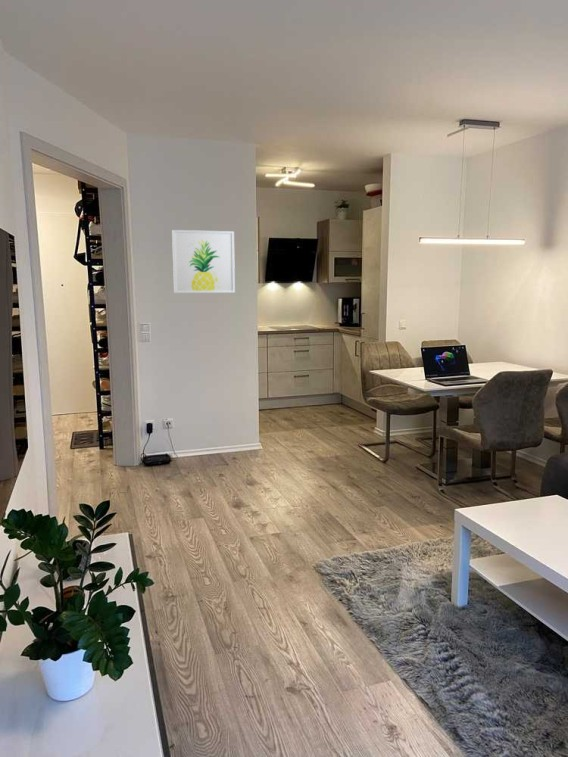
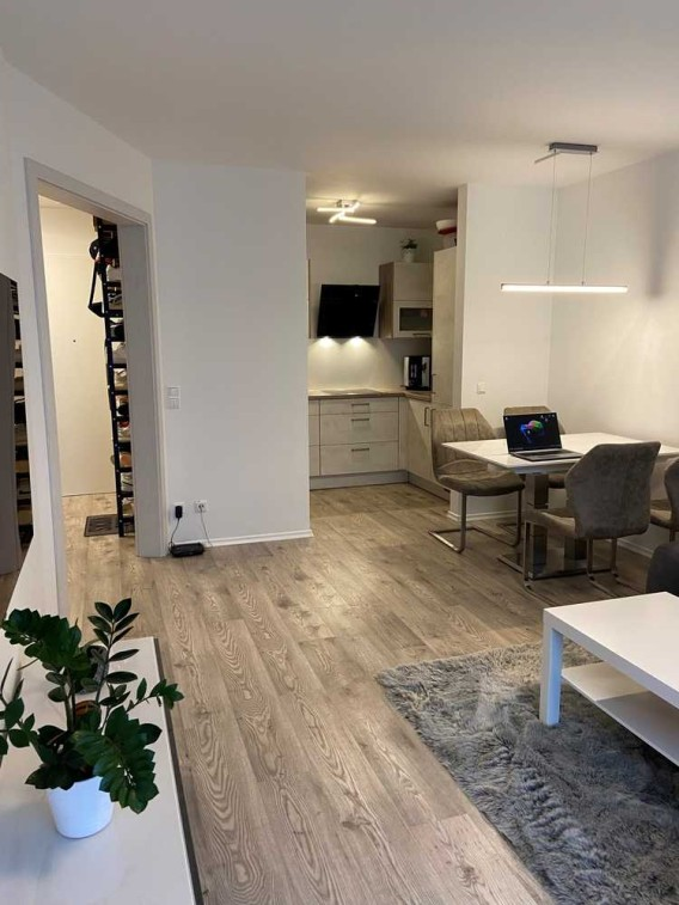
- wall art [171,229,236,294]
